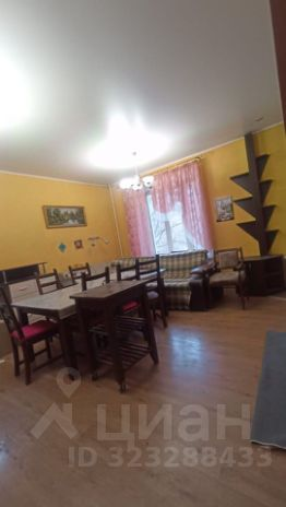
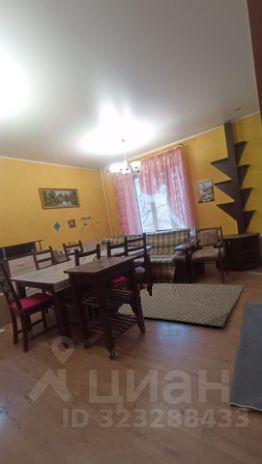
+ rug [118,282,245,327]
